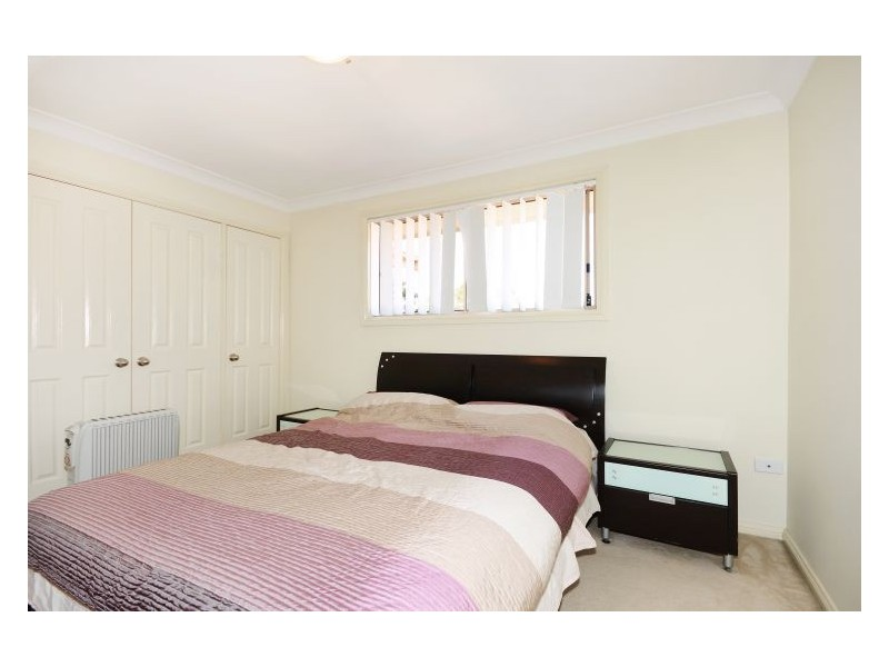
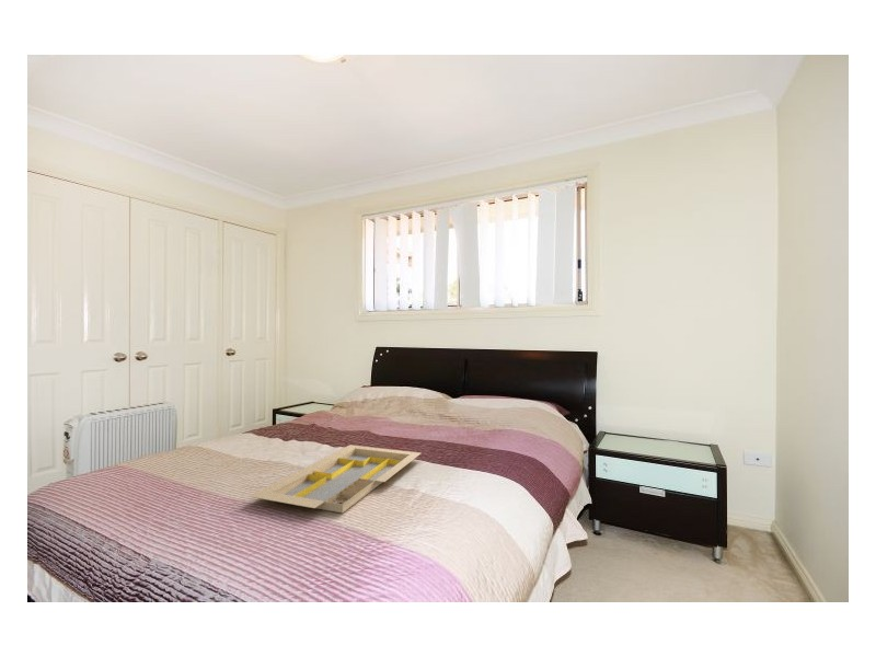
+ serving tray [249,443,422,515]
